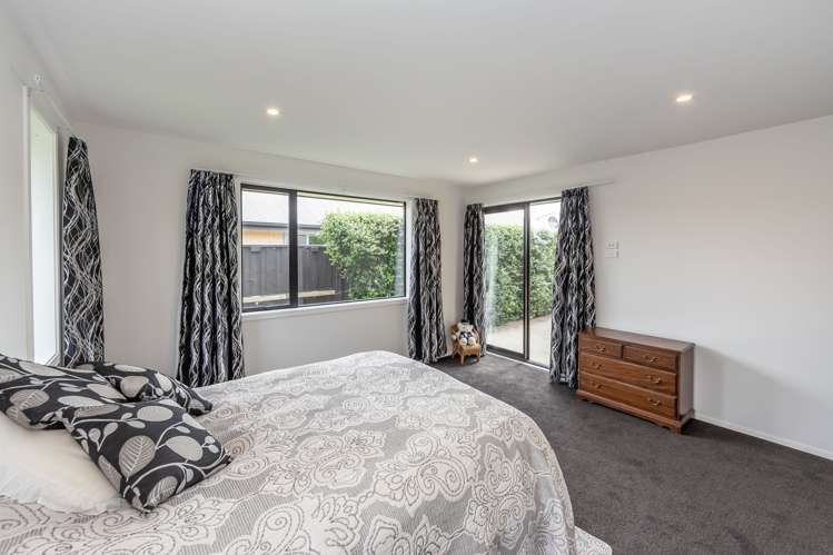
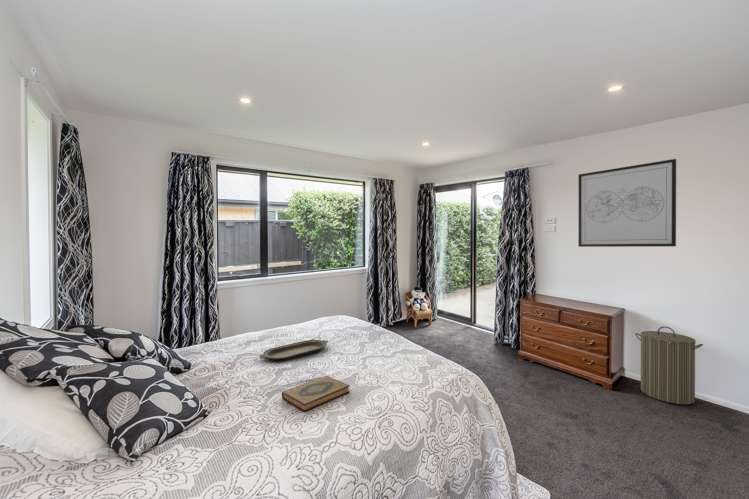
+ hardback book [281,375,351,413]
+ wall art [577,158,677,248]
+ serving tray [259,338,329,362]
+ laundry hamper [634,326,704,405]
